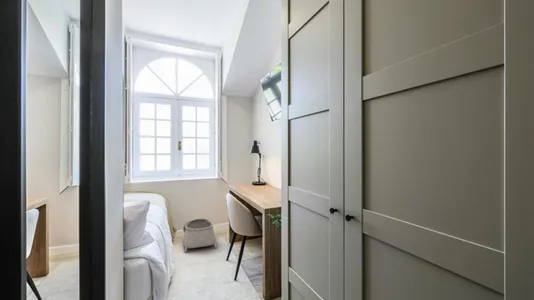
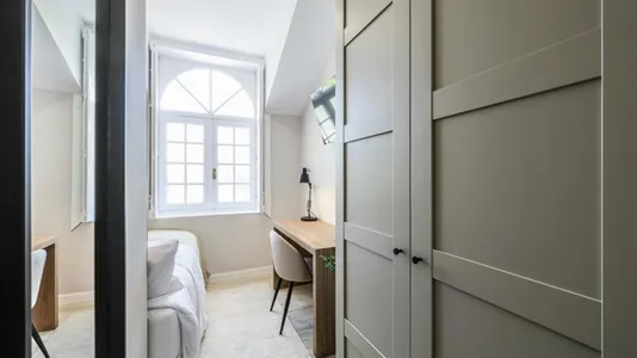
- basket [182,217,218,253]
